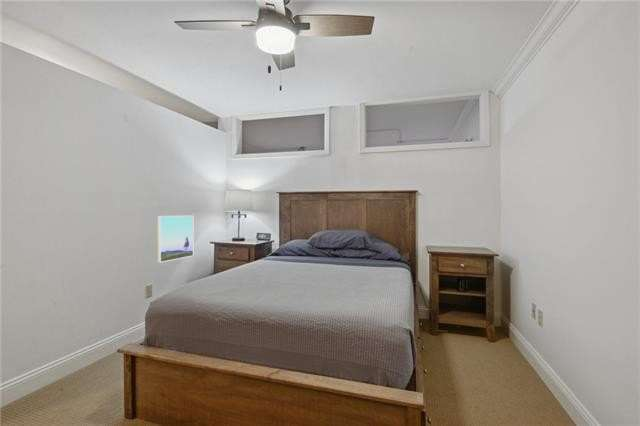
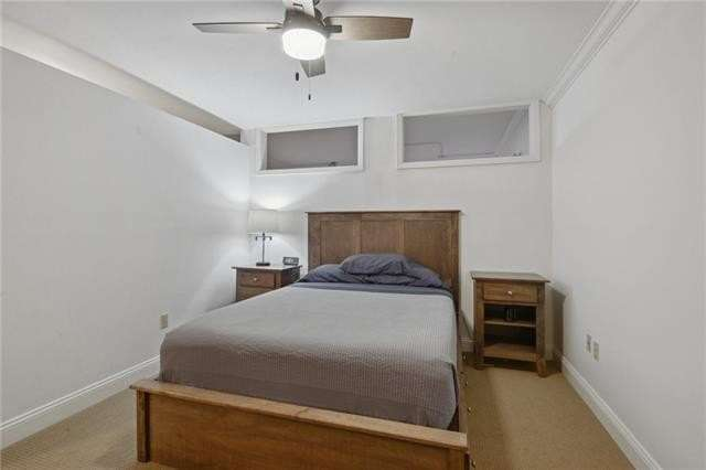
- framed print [157,215,194,263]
